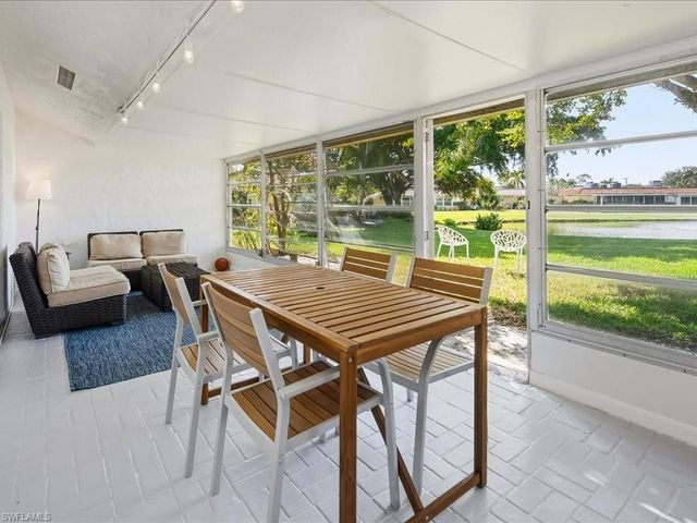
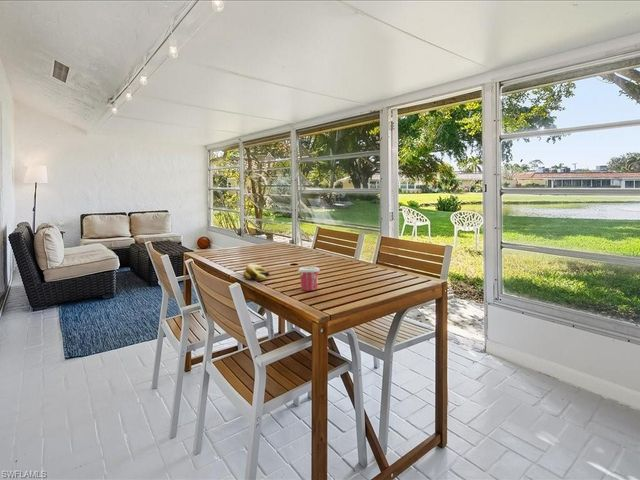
+ cup [297,266,321,292]
+ banana [243,263,271,281]
